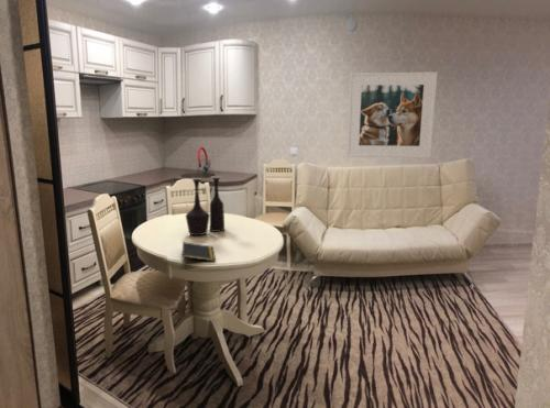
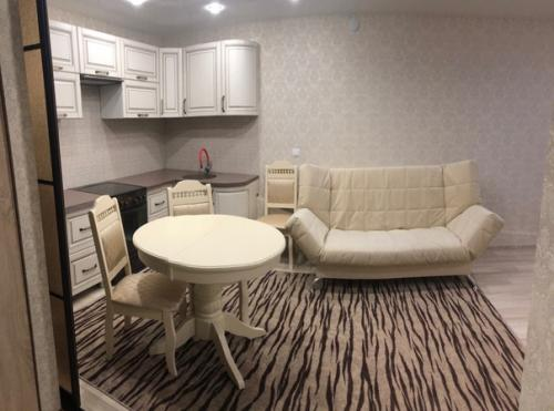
- notepad [182,241,217,265]
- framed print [345,70,439,159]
- vase [185,175,226,236]
